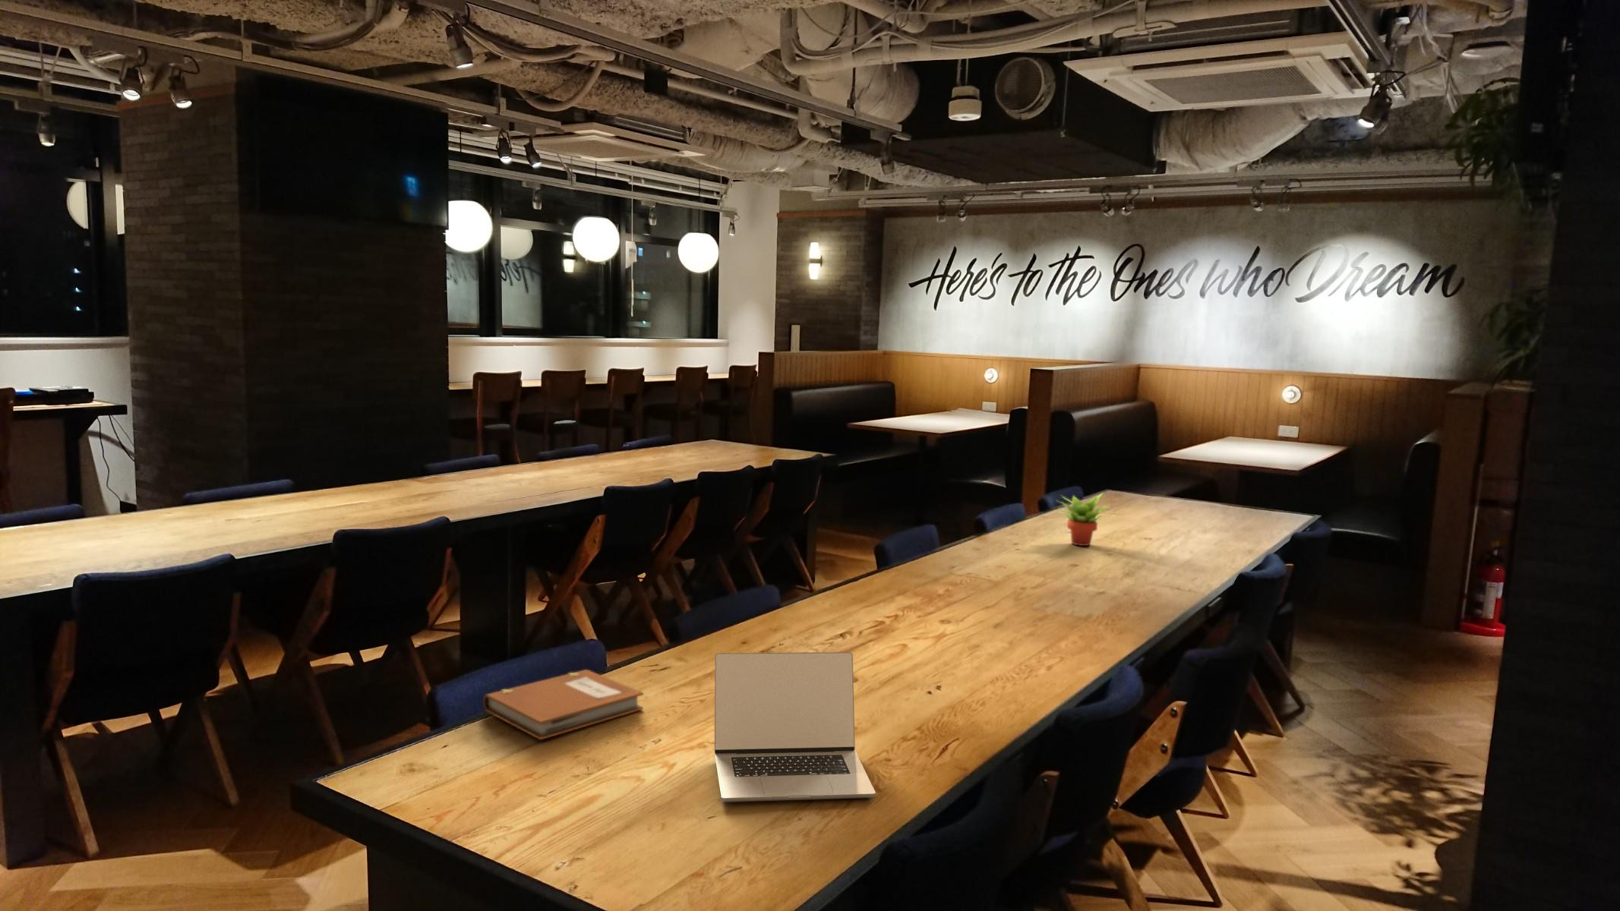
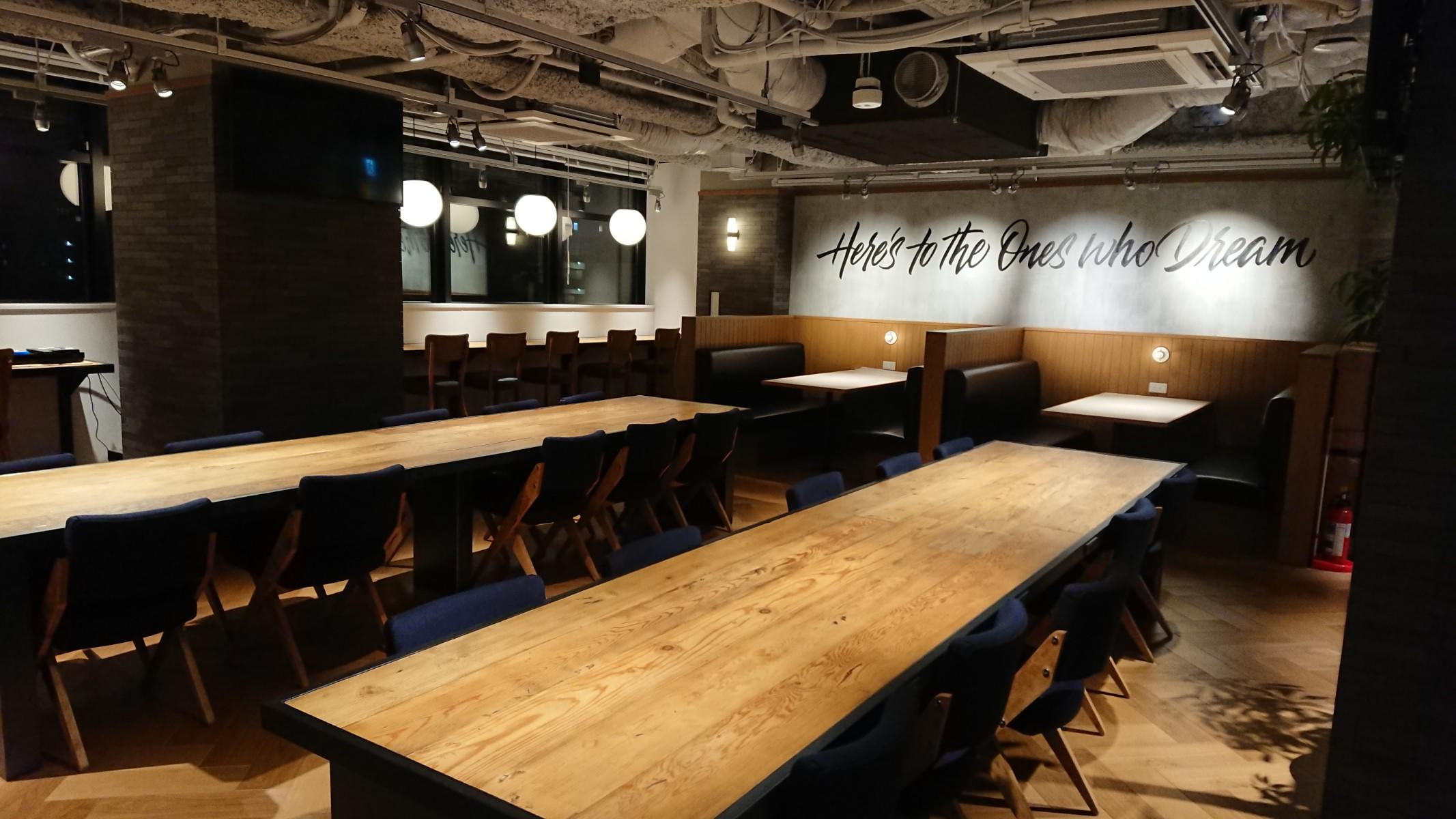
- notebook [482,669,644,741]
- succulent plant [1055,492,1113,546]
- laptop [714,652,877,803]
